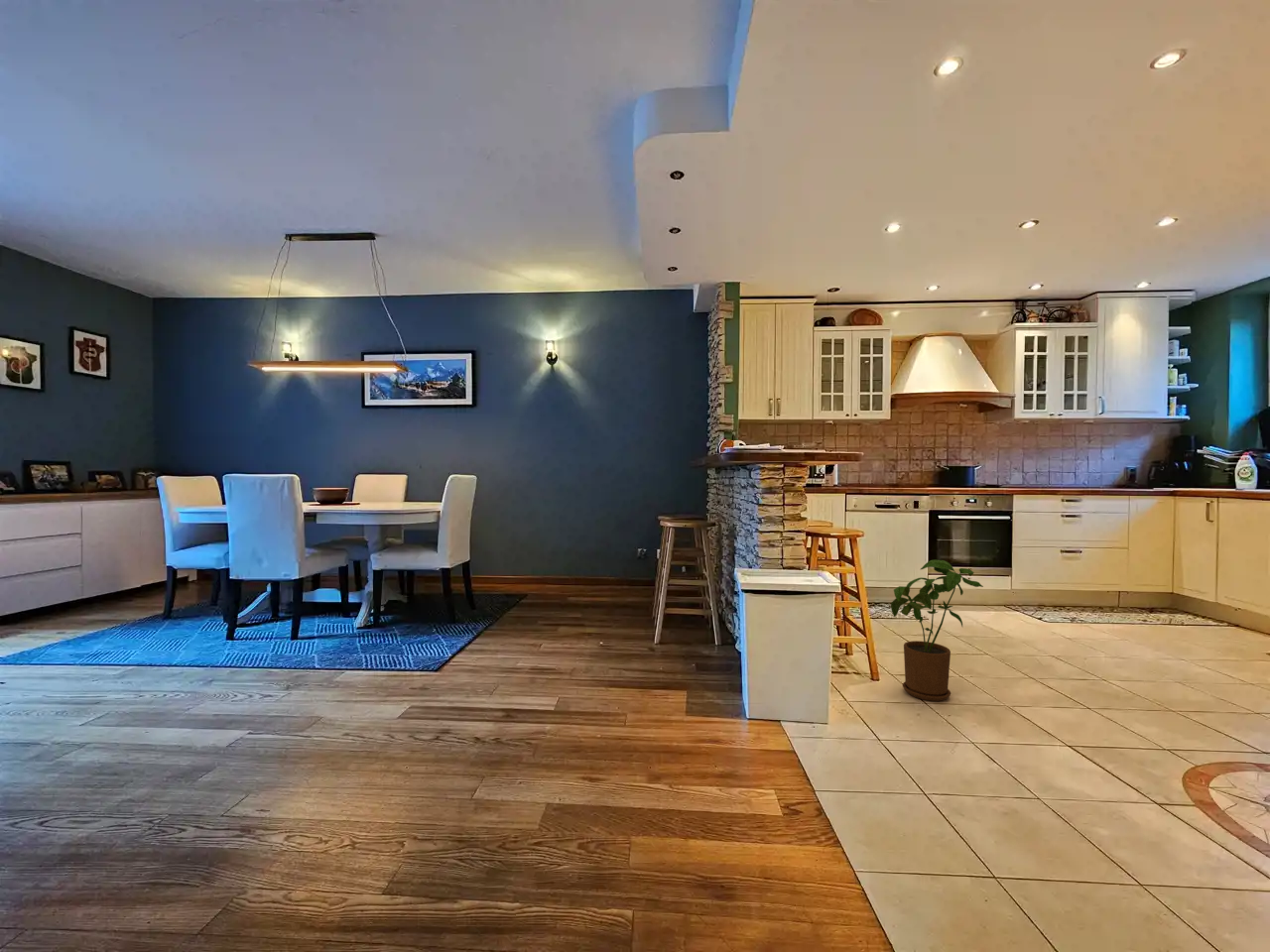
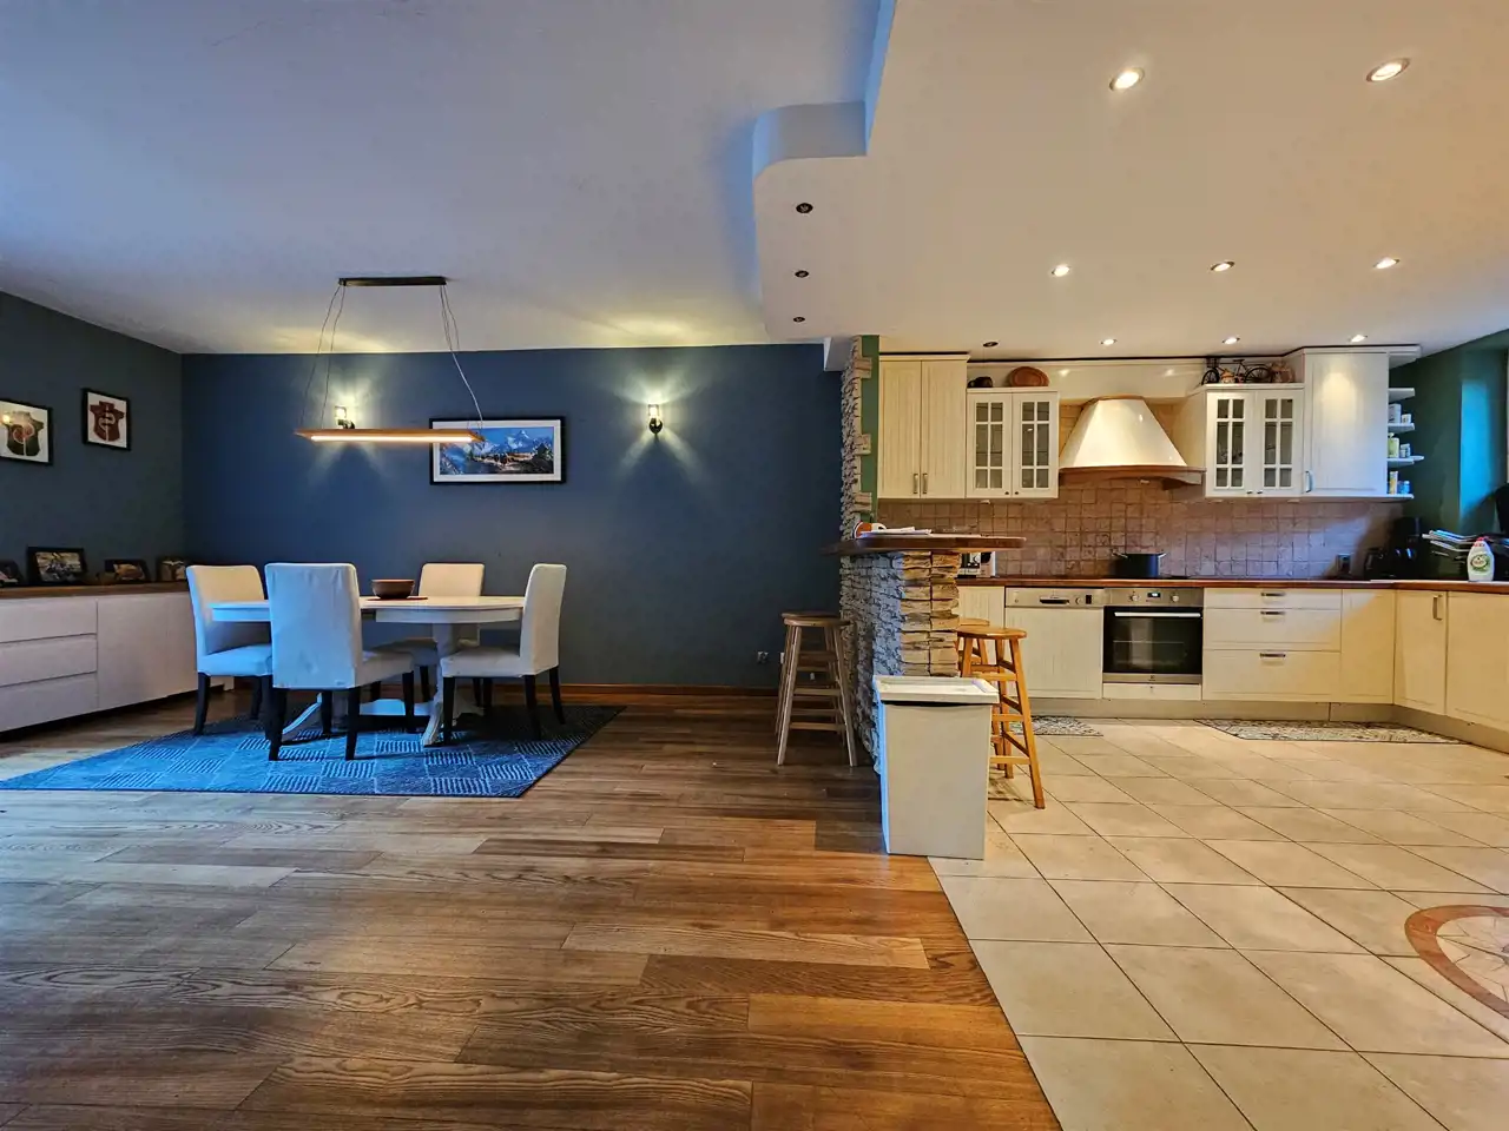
- house plant [890,558,984,702]
